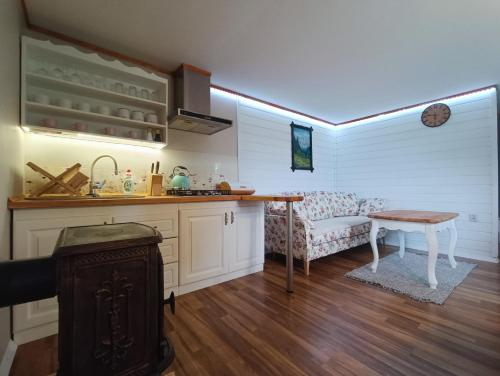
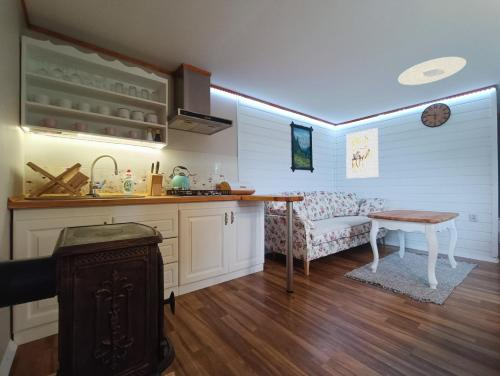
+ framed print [345,127,379,179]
+ ceiling light [397,56,467,86]
